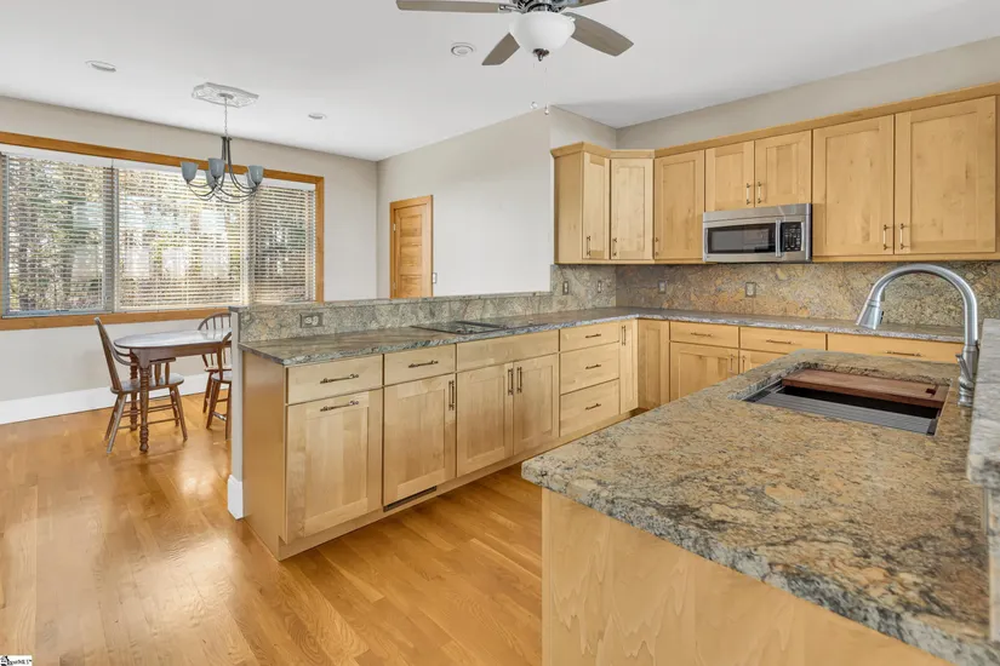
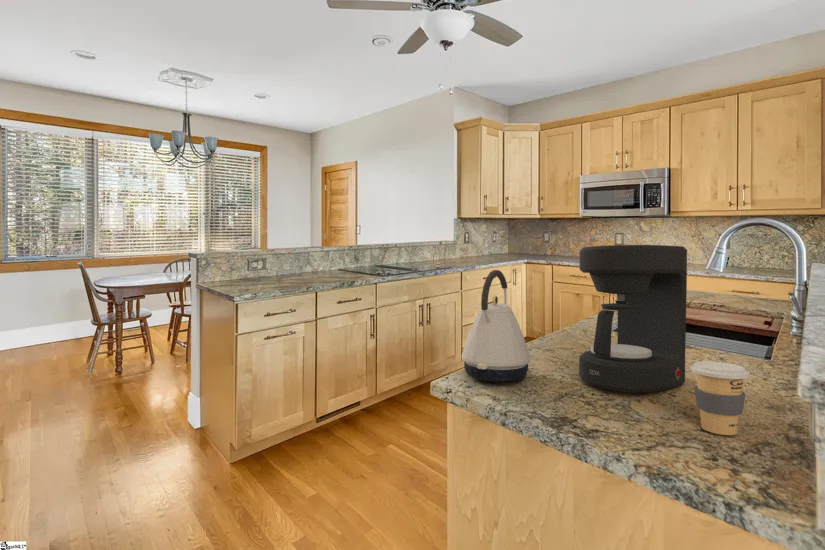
+ coffee cup [689,360,750,436]
+ coffee maker [578,244,688,394]
+ kettle [461,269,531,383]
